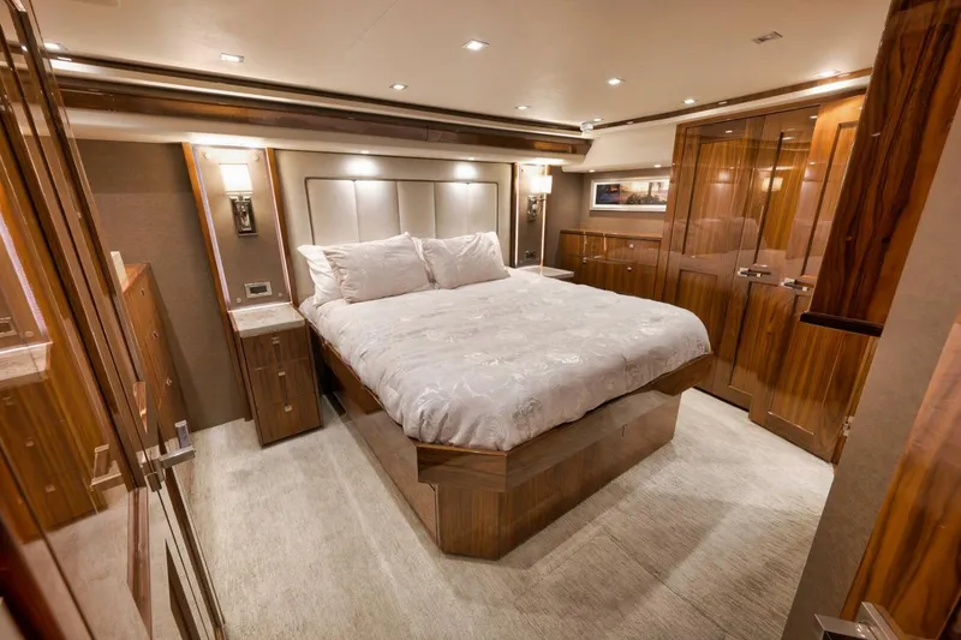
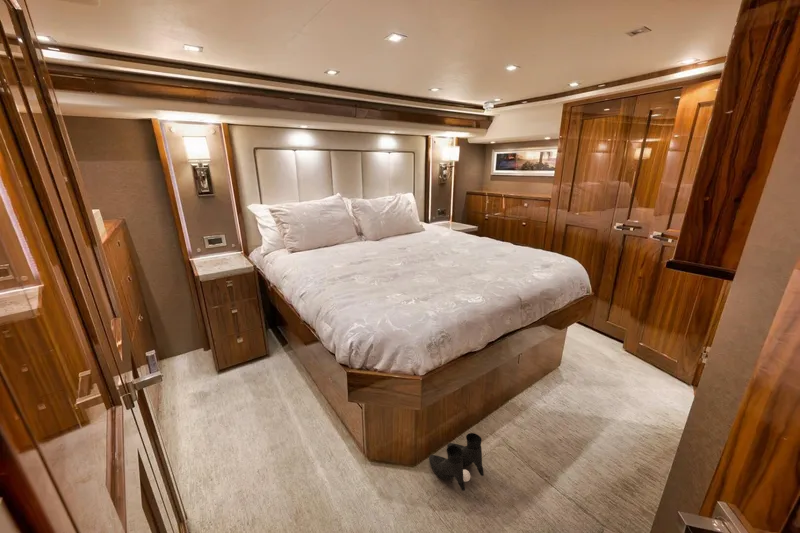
+ boots [428,432,485,492]
